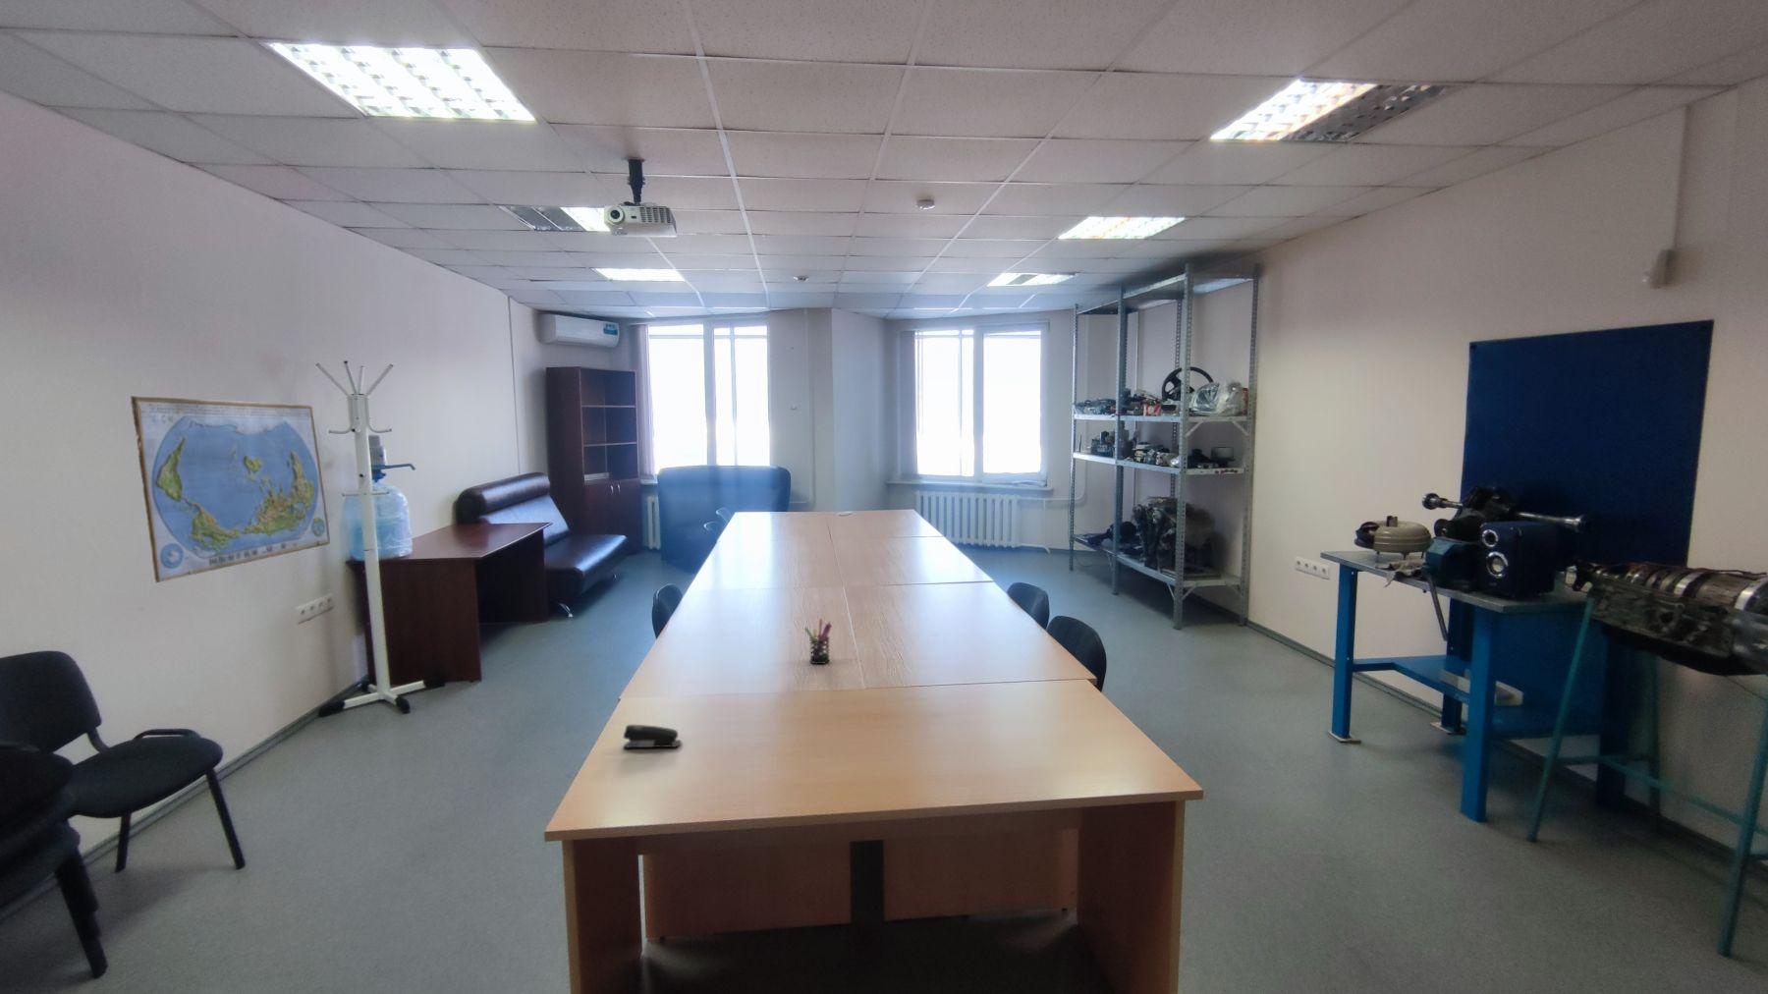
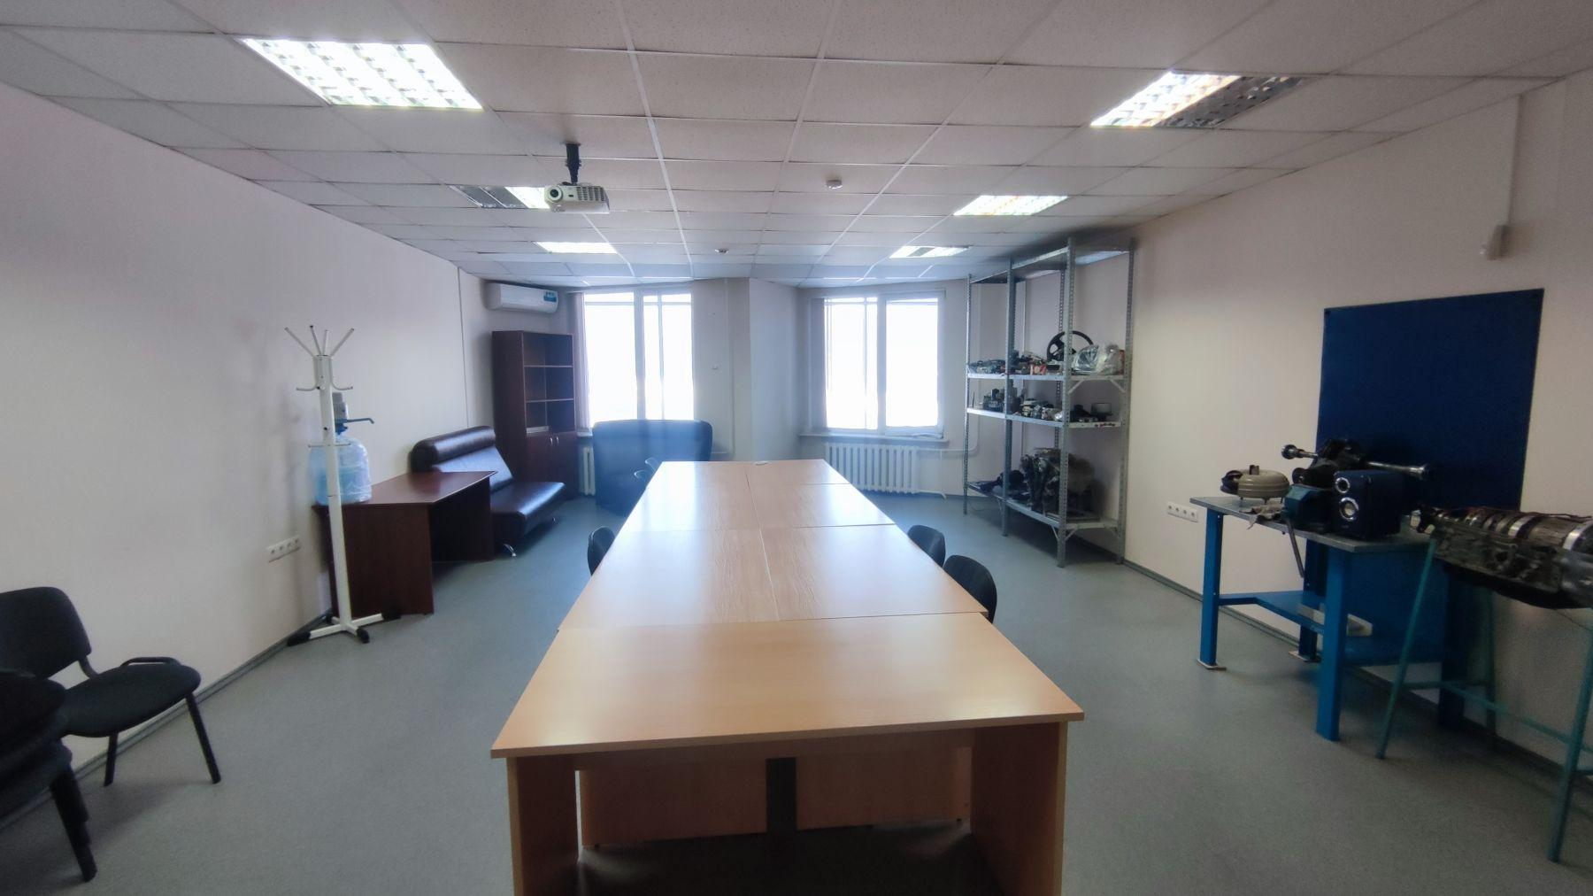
- pen holder [804,618,833,665]
- world map [130,394,332,584]
- stapler [623,723,682,749]
